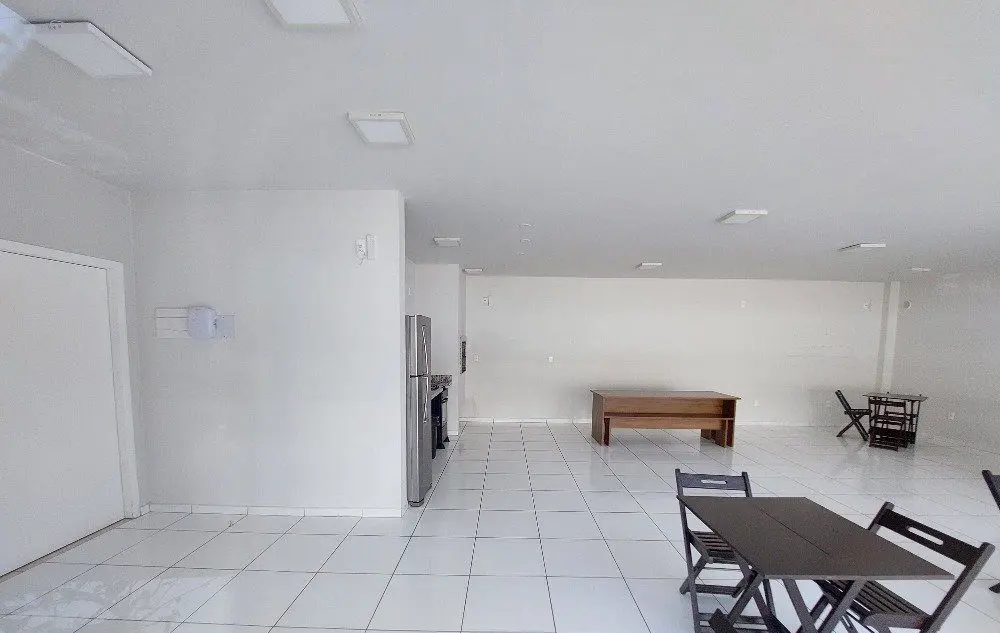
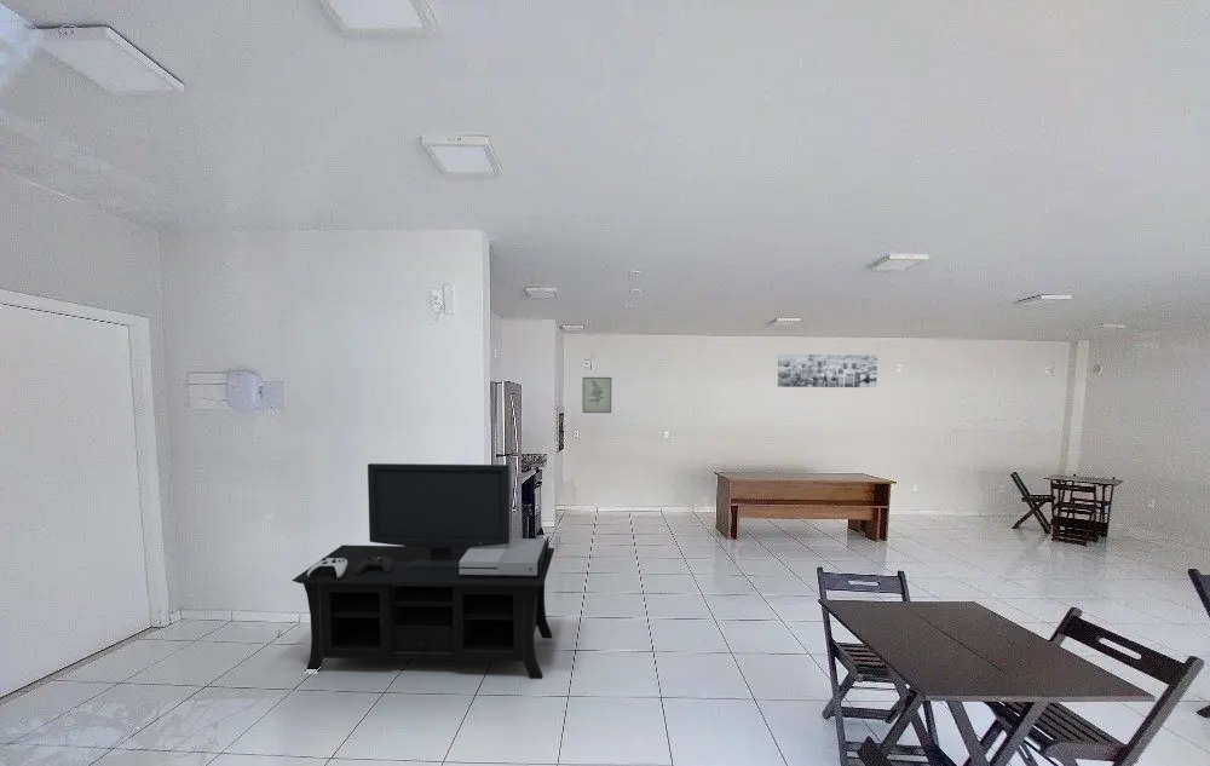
+ wall art [582,376,612,414]
+ wall art [777,353,878,388]
+ media console [290,462,555,680]
